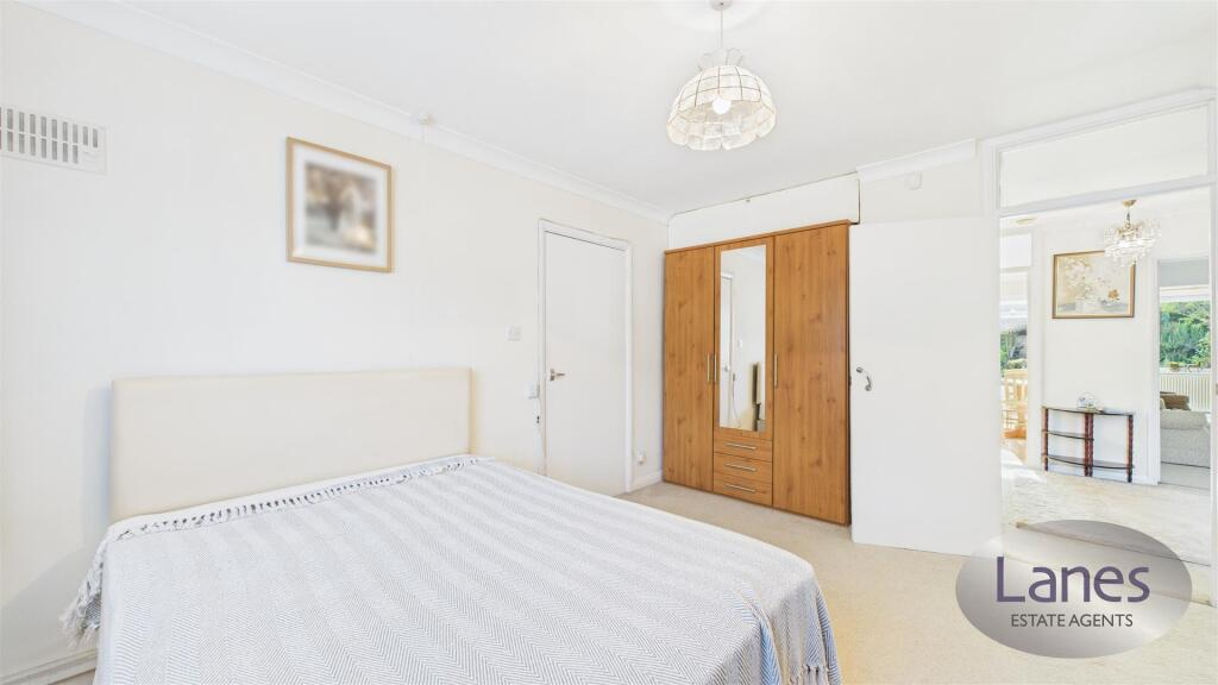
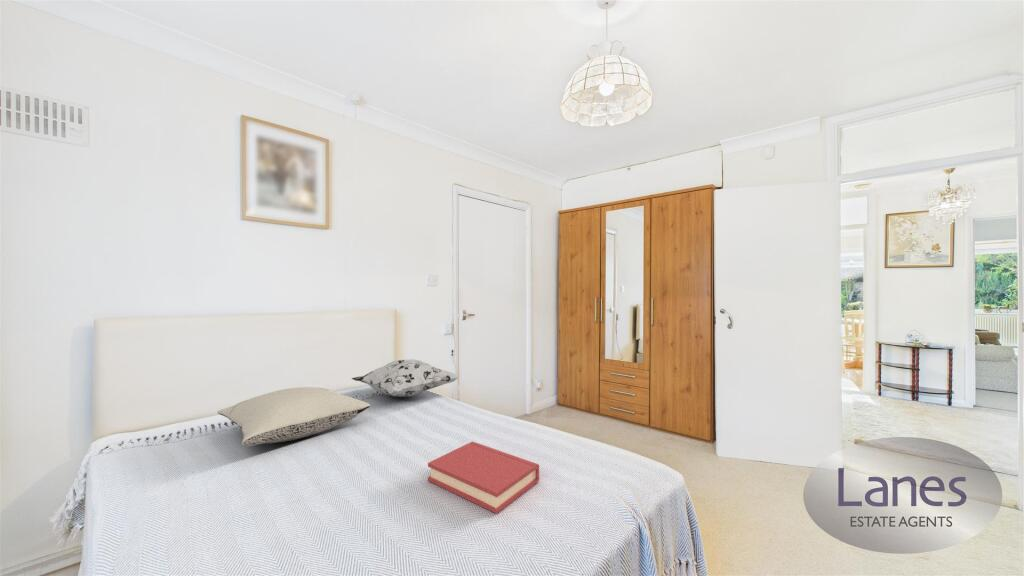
+ decorative pillow [351,358,459,398]
+ hardback book [427,440,540,514]
+ pillow [217,386,371,447]
